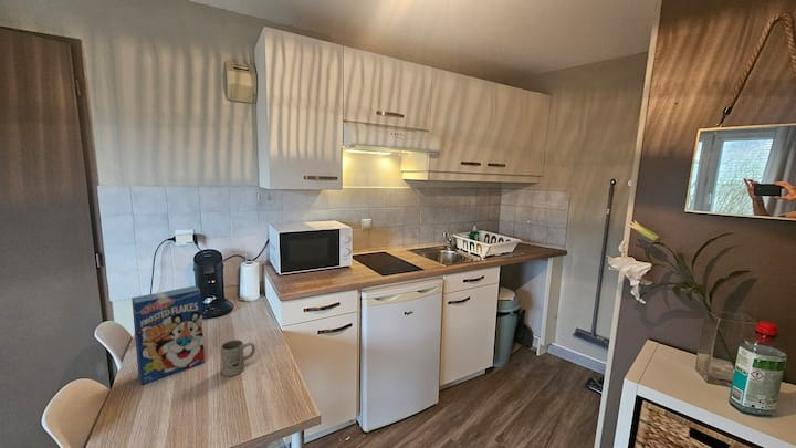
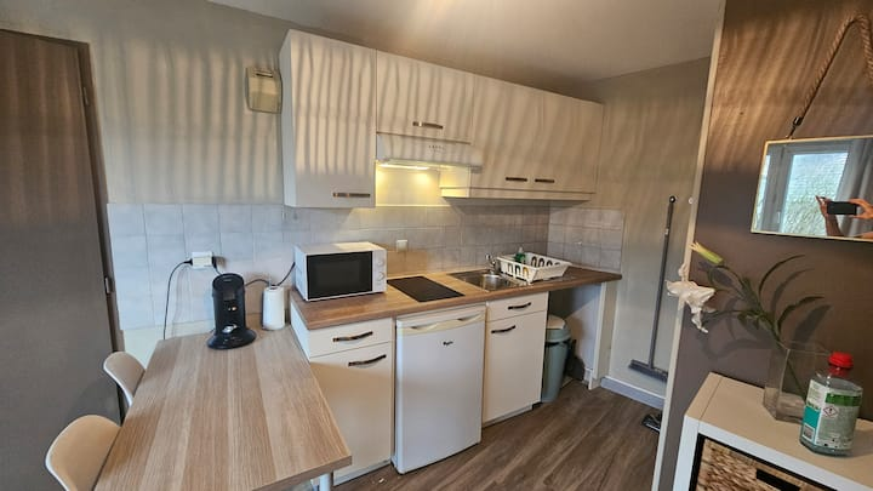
- mug [220,338,256,377]
- cereal box [130,284,206,385]
